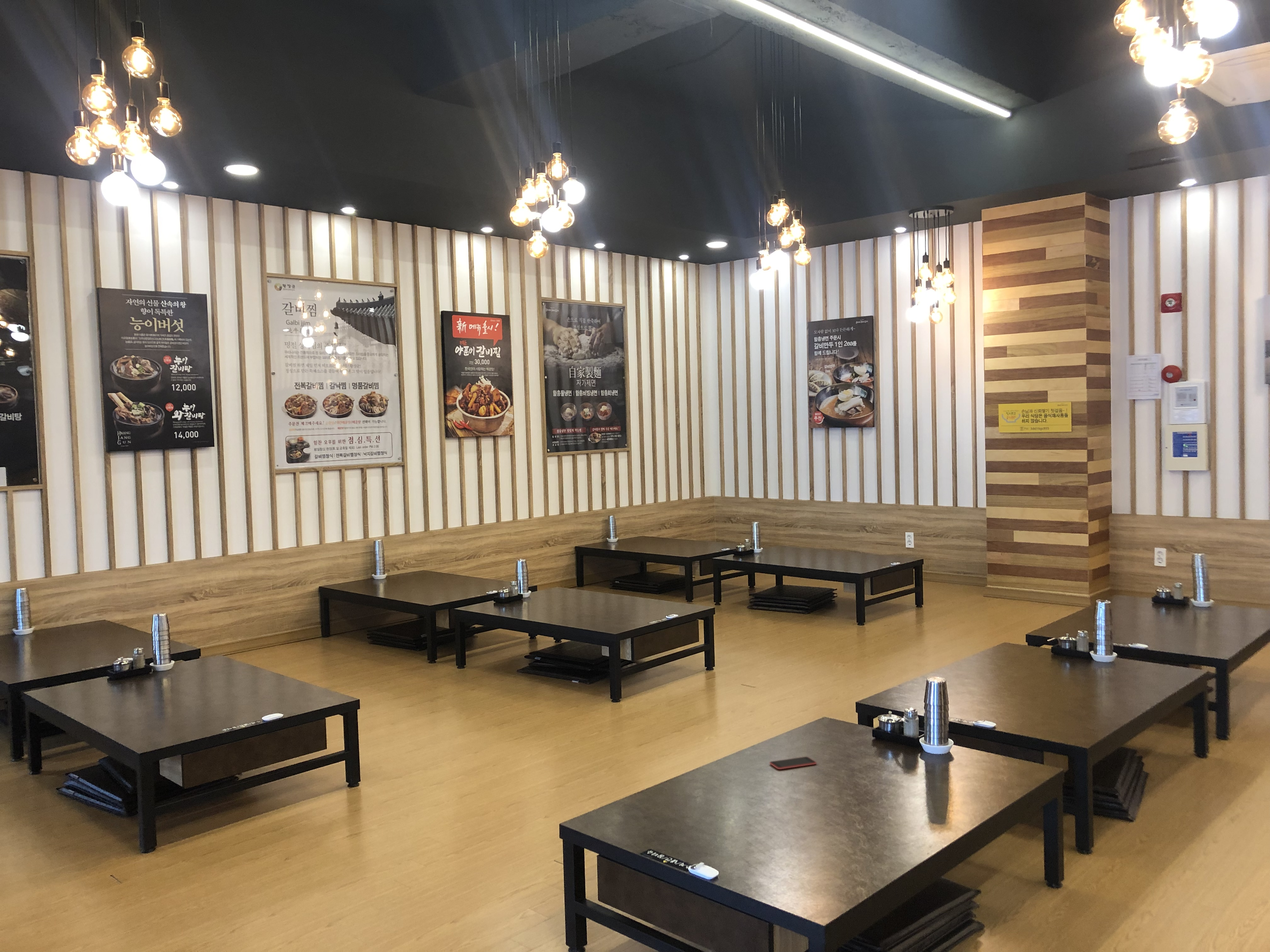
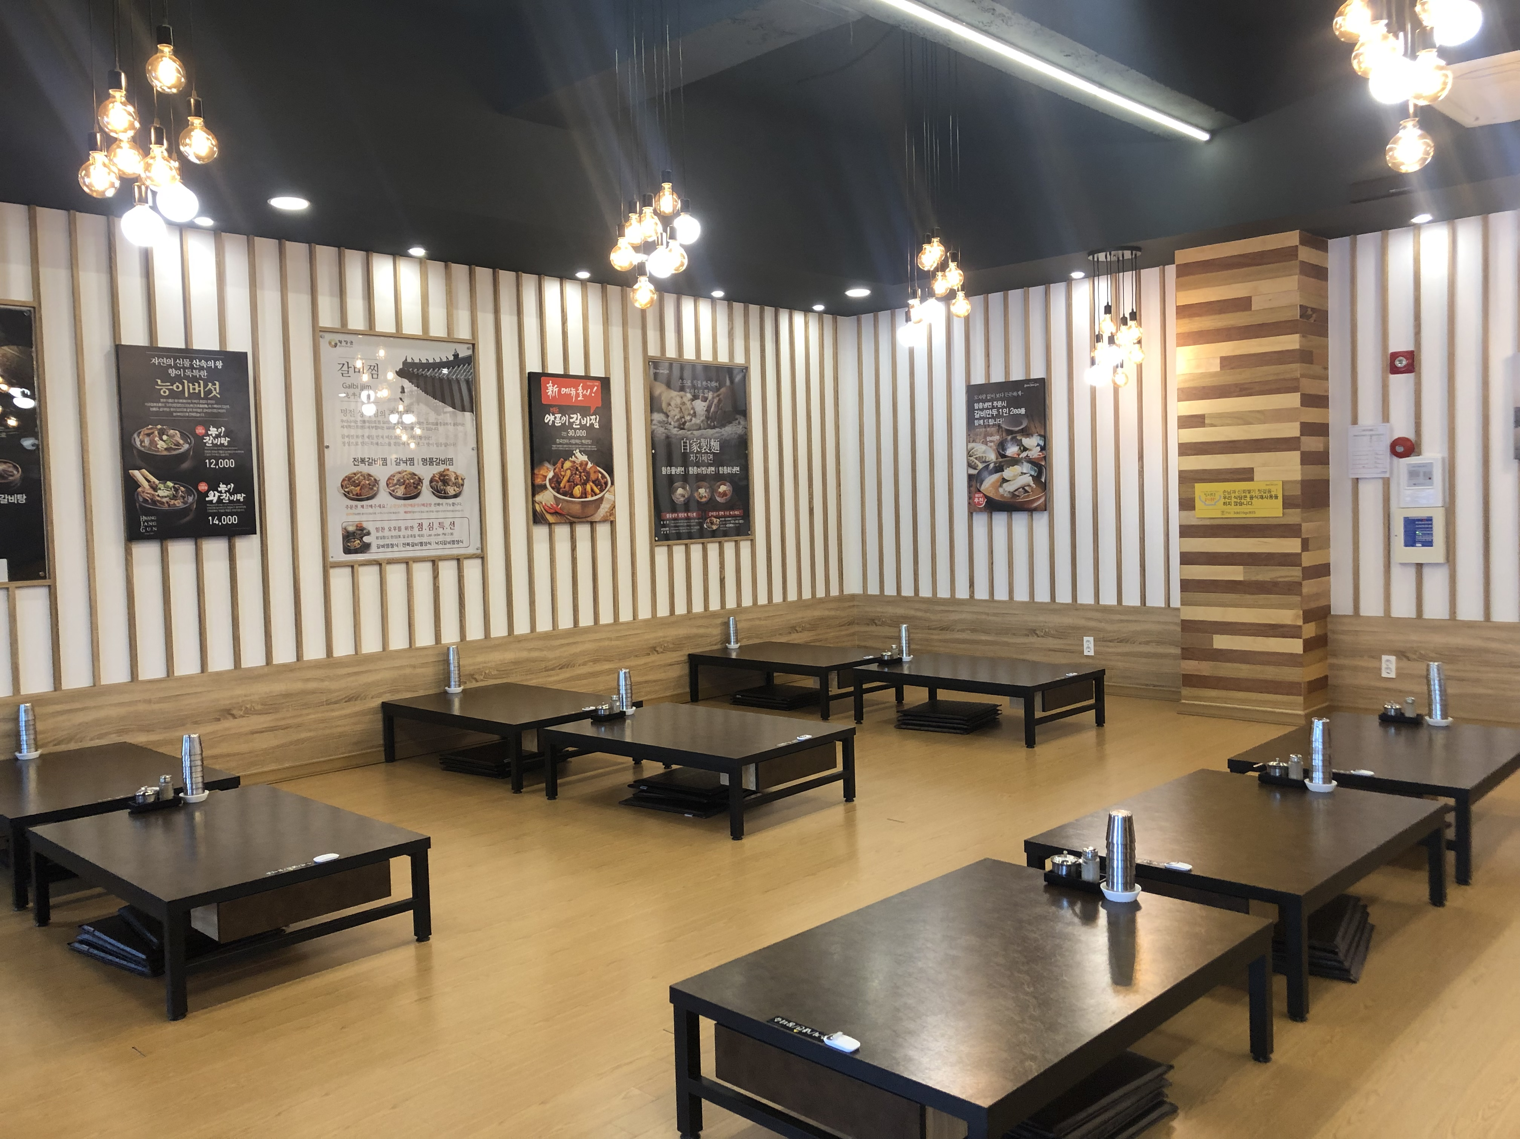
- smartphone [769,756,817,770]
